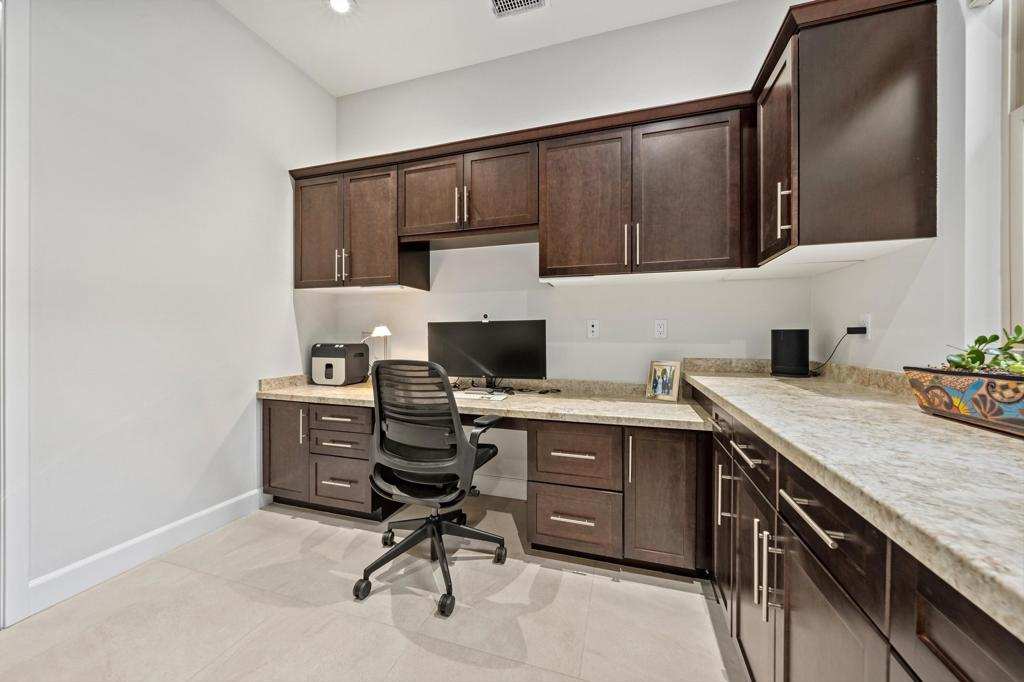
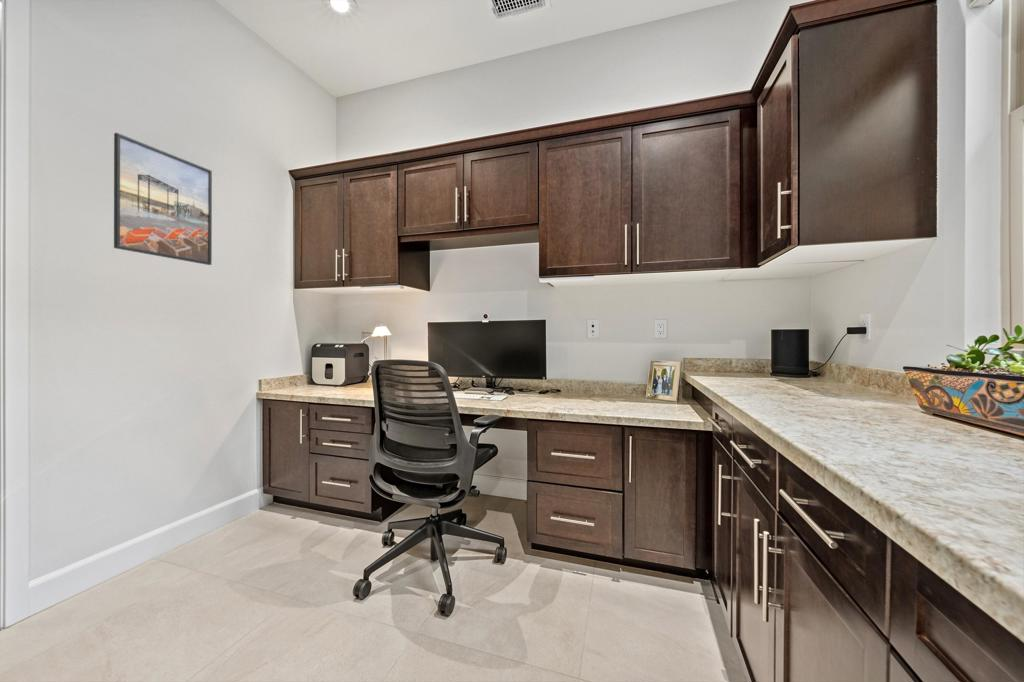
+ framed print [113,132,213,266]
